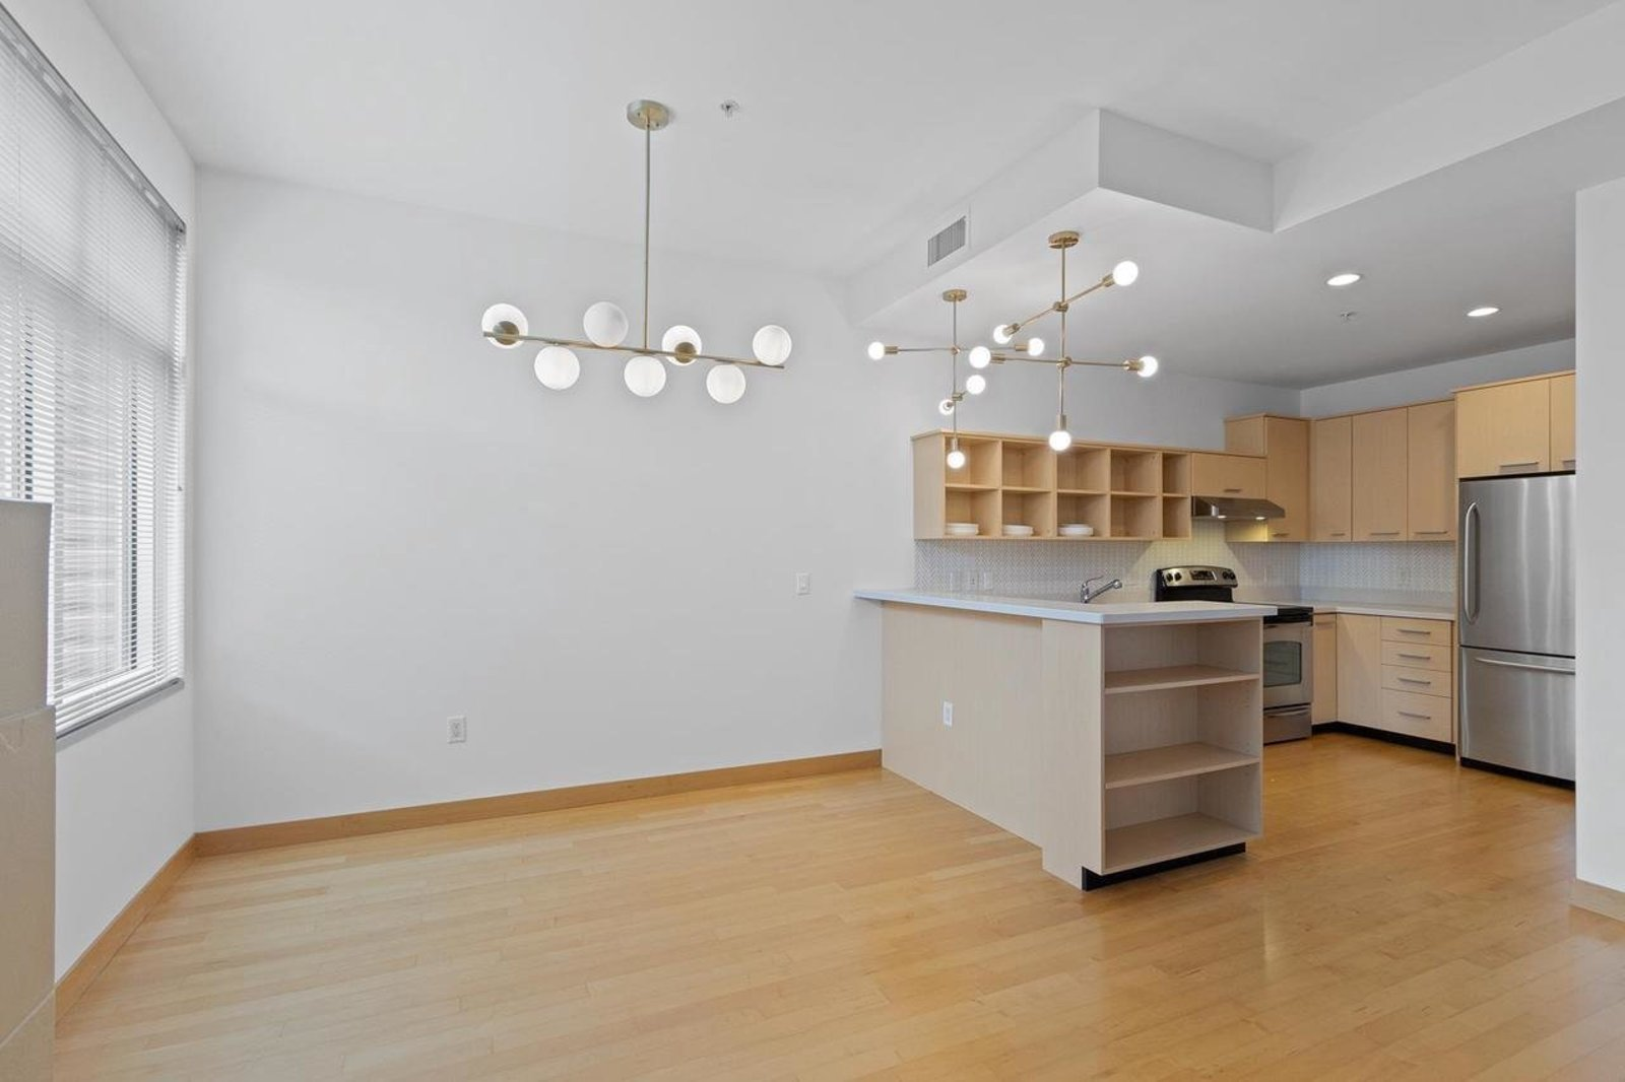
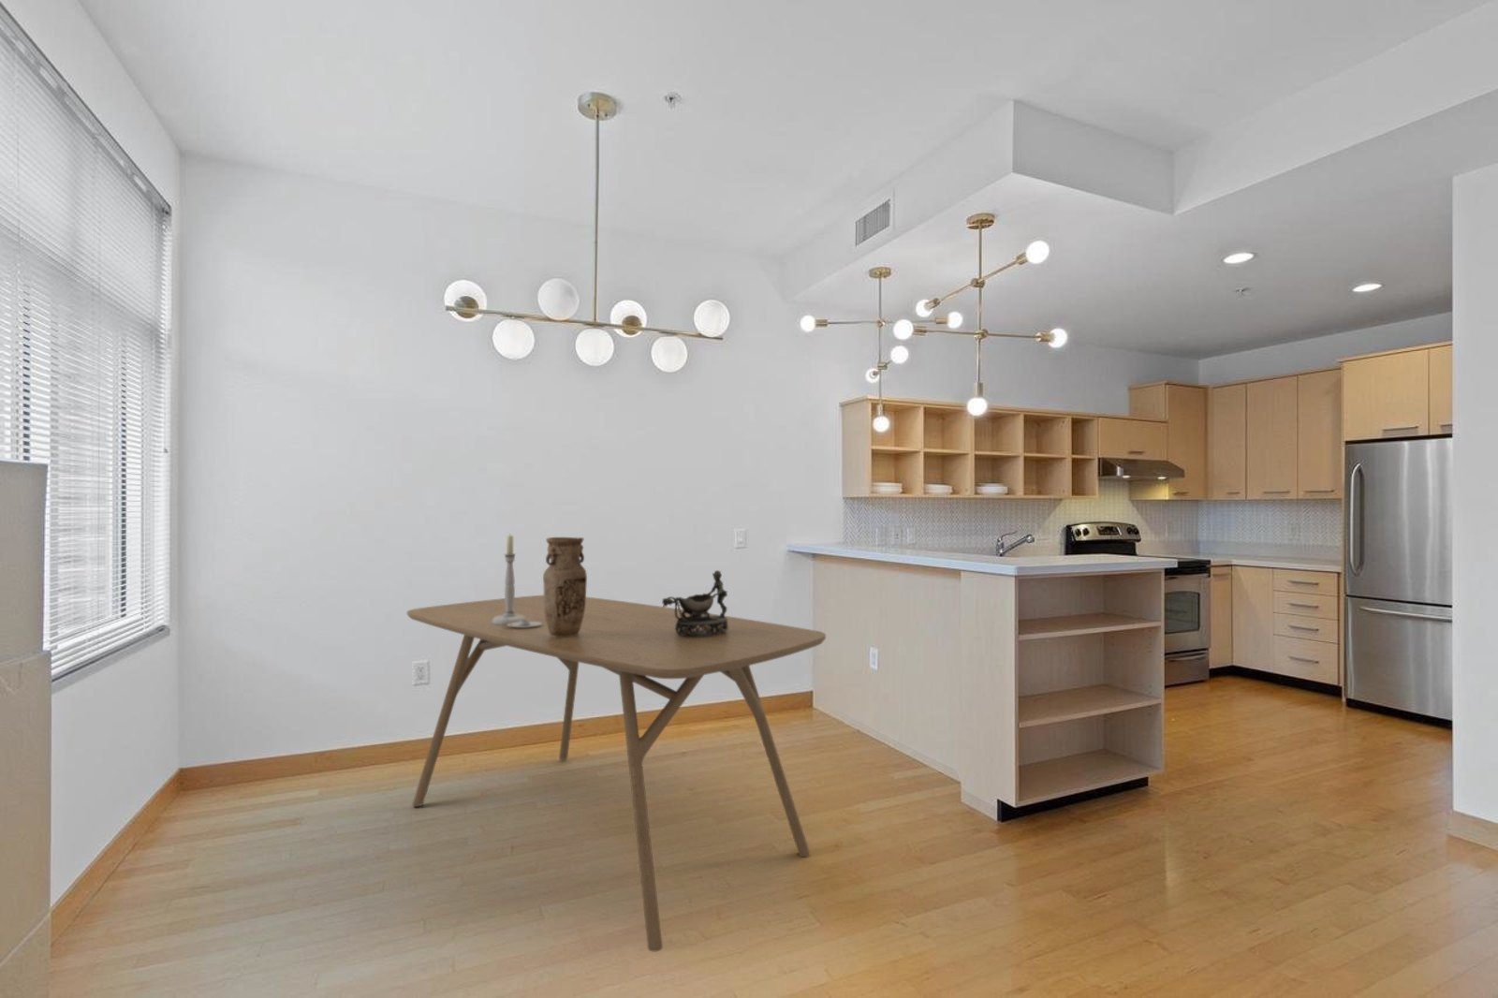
+ dining table [407,595,826,952]
+ candlestick [492,532,542,628]
+ vase [542,537,588,637]
+ decorative bowl [660,569,728,636]
